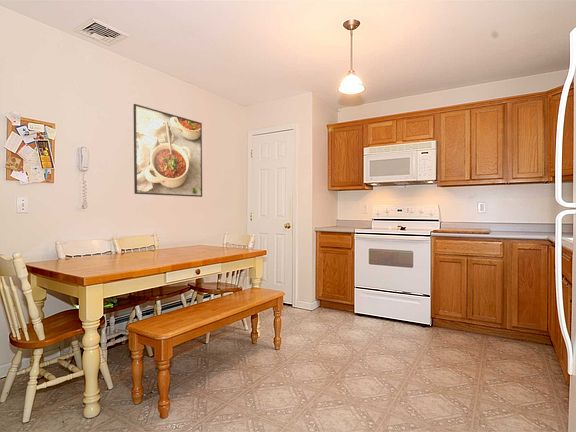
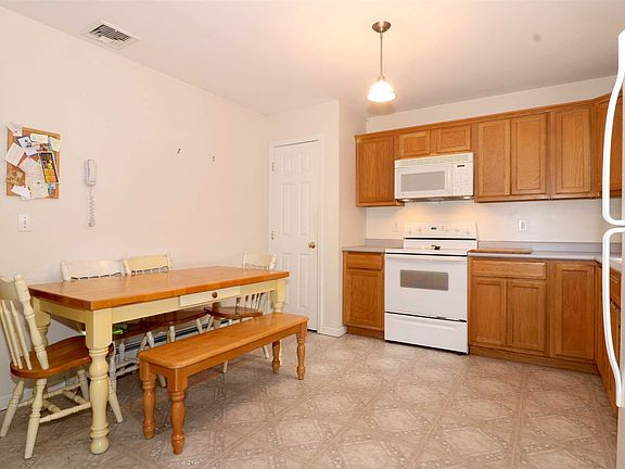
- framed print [133,103,203,198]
